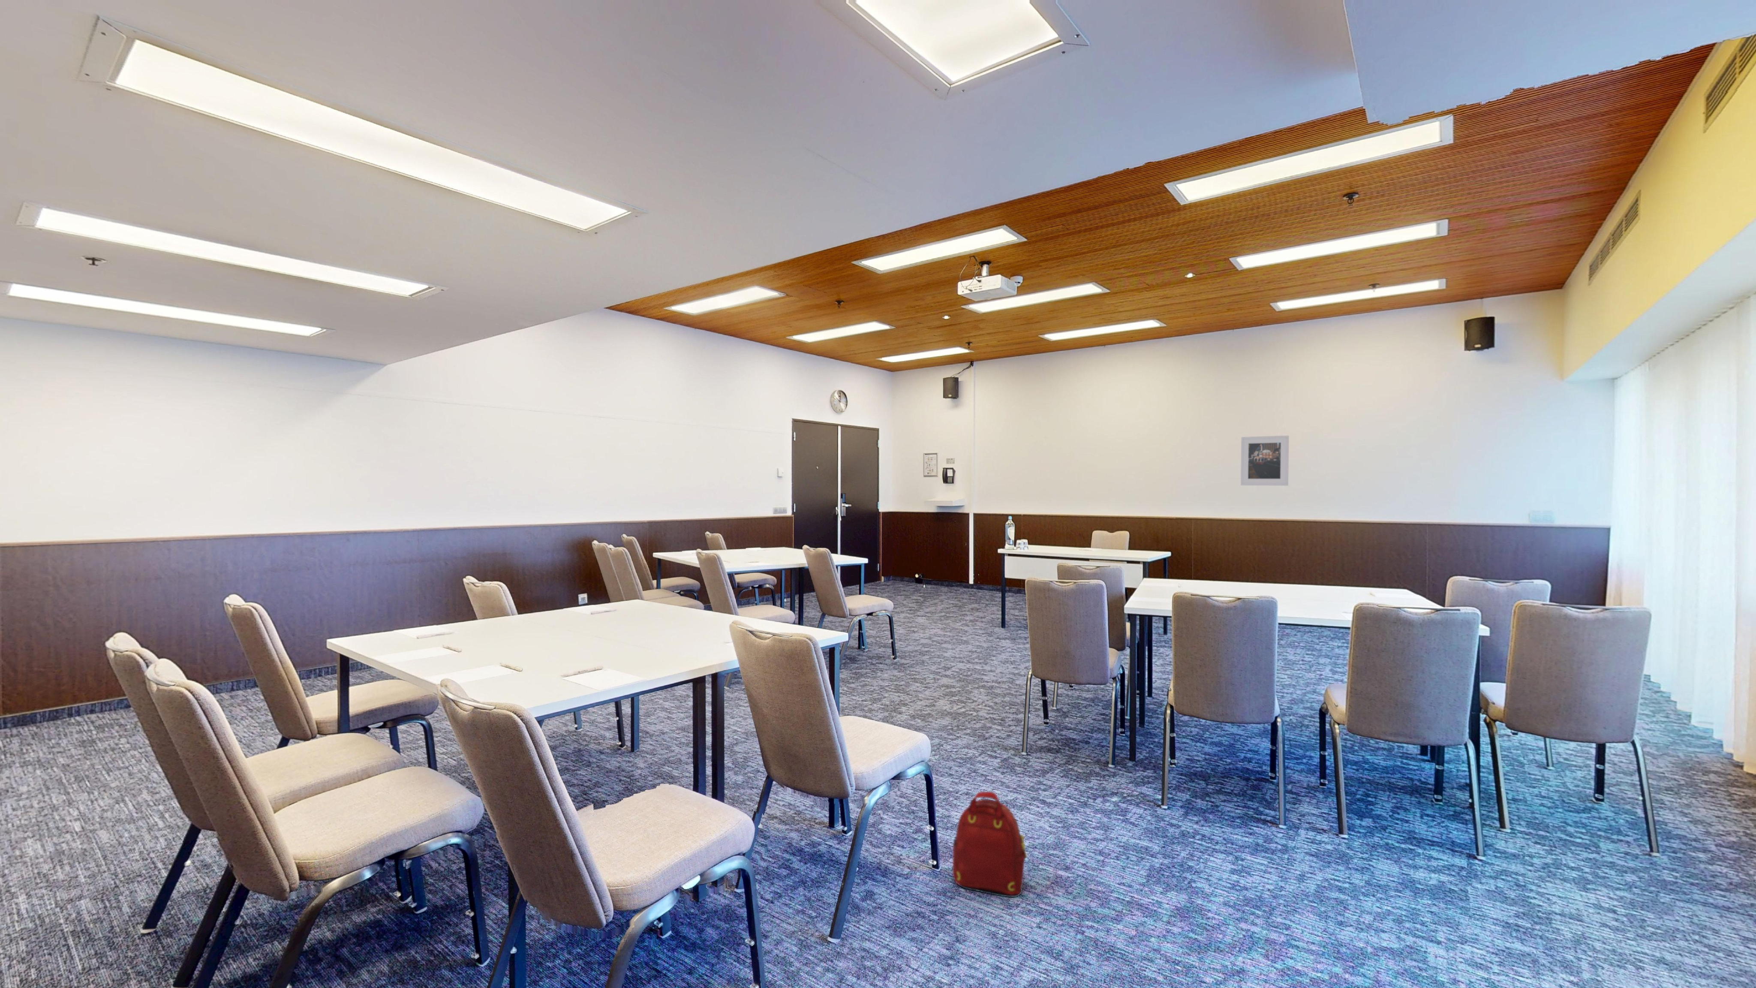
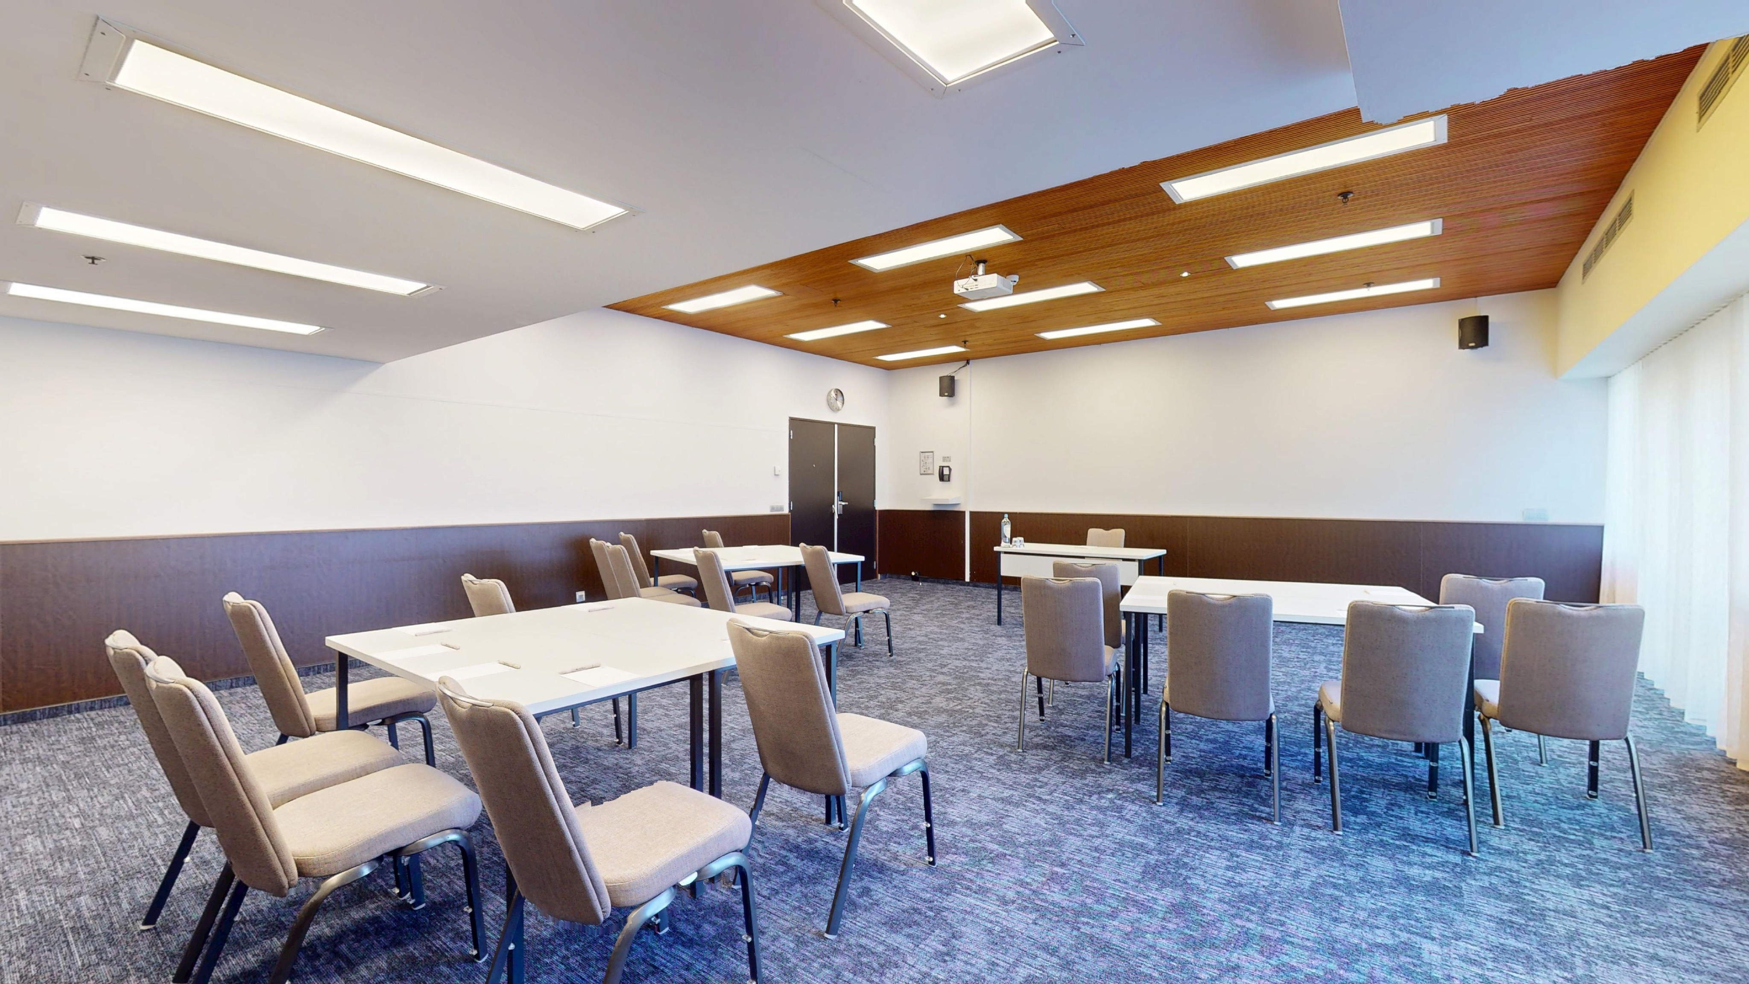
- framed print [1240,435,1289,486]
- backpack [952,791,1028,898]
